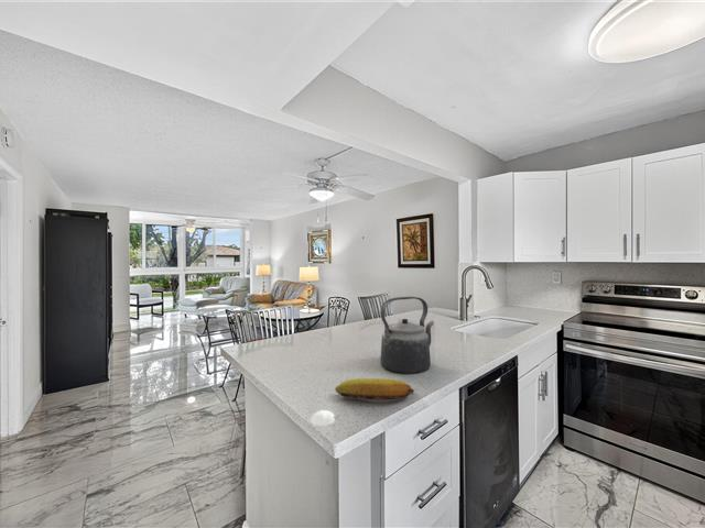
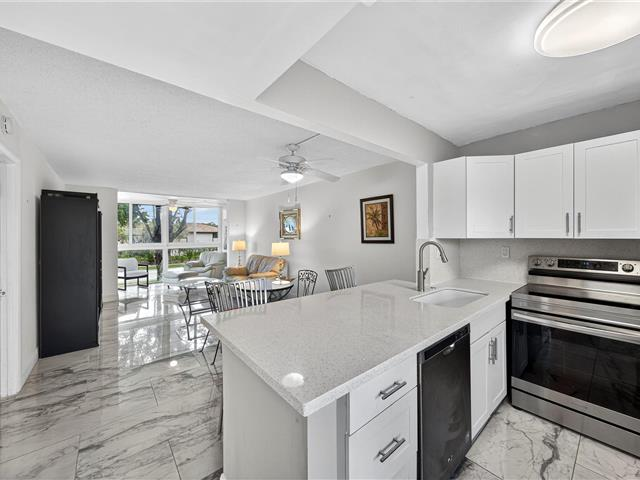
- kettle [379,296,435,374]
- fruit [334,377,415,400]
